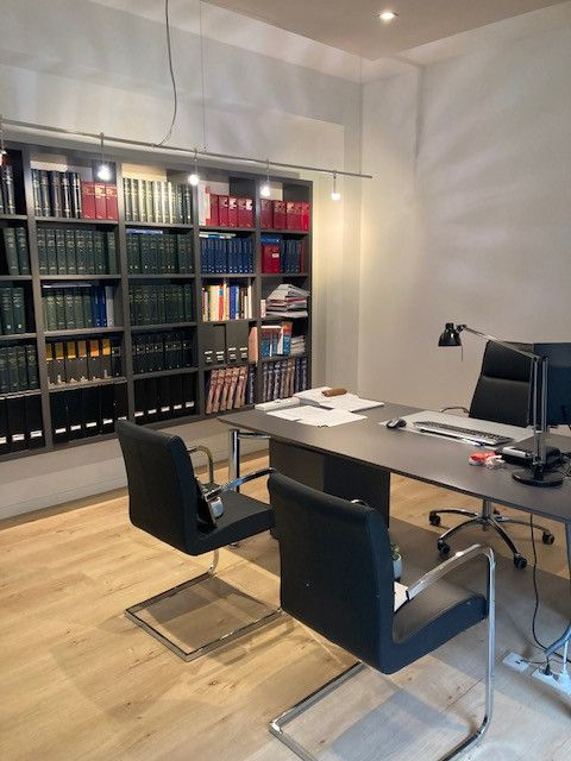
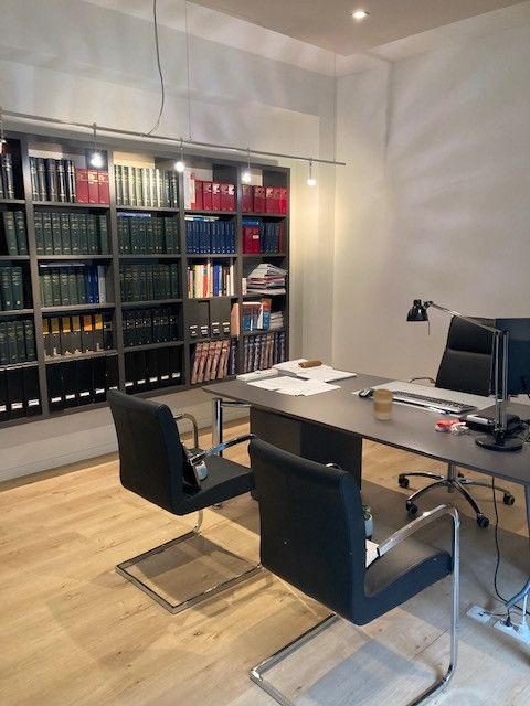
+ coffee cup [372,387,394,421]
